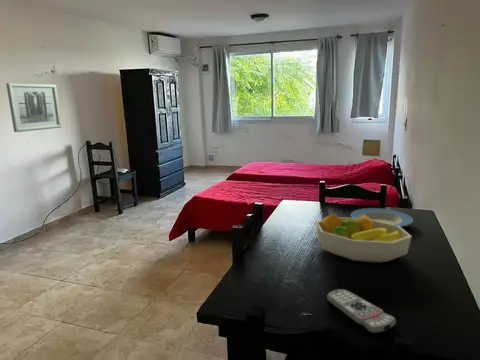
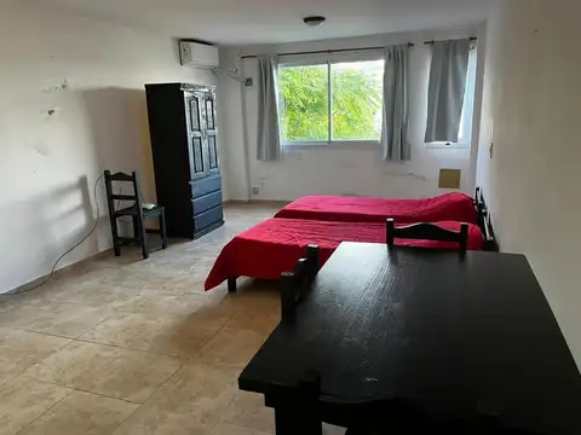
- wall art [5,82,63,133]
- plate [350,207,414,227]
- remote control [326,288,397,335]
- fruit bowl [315,213,413,264]
